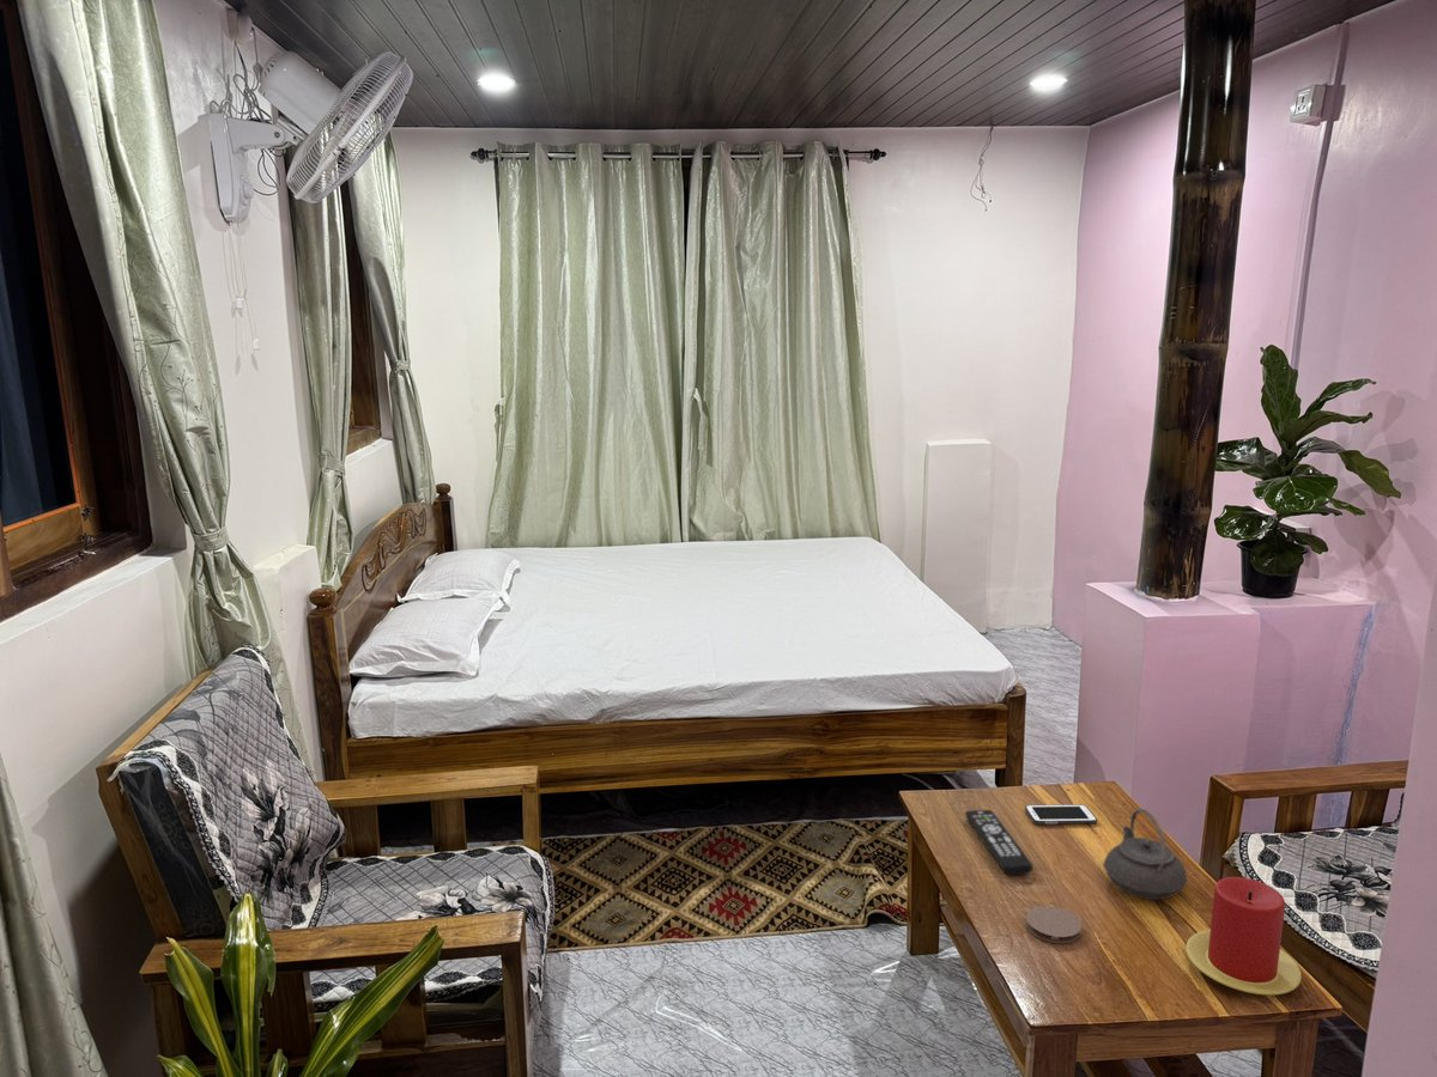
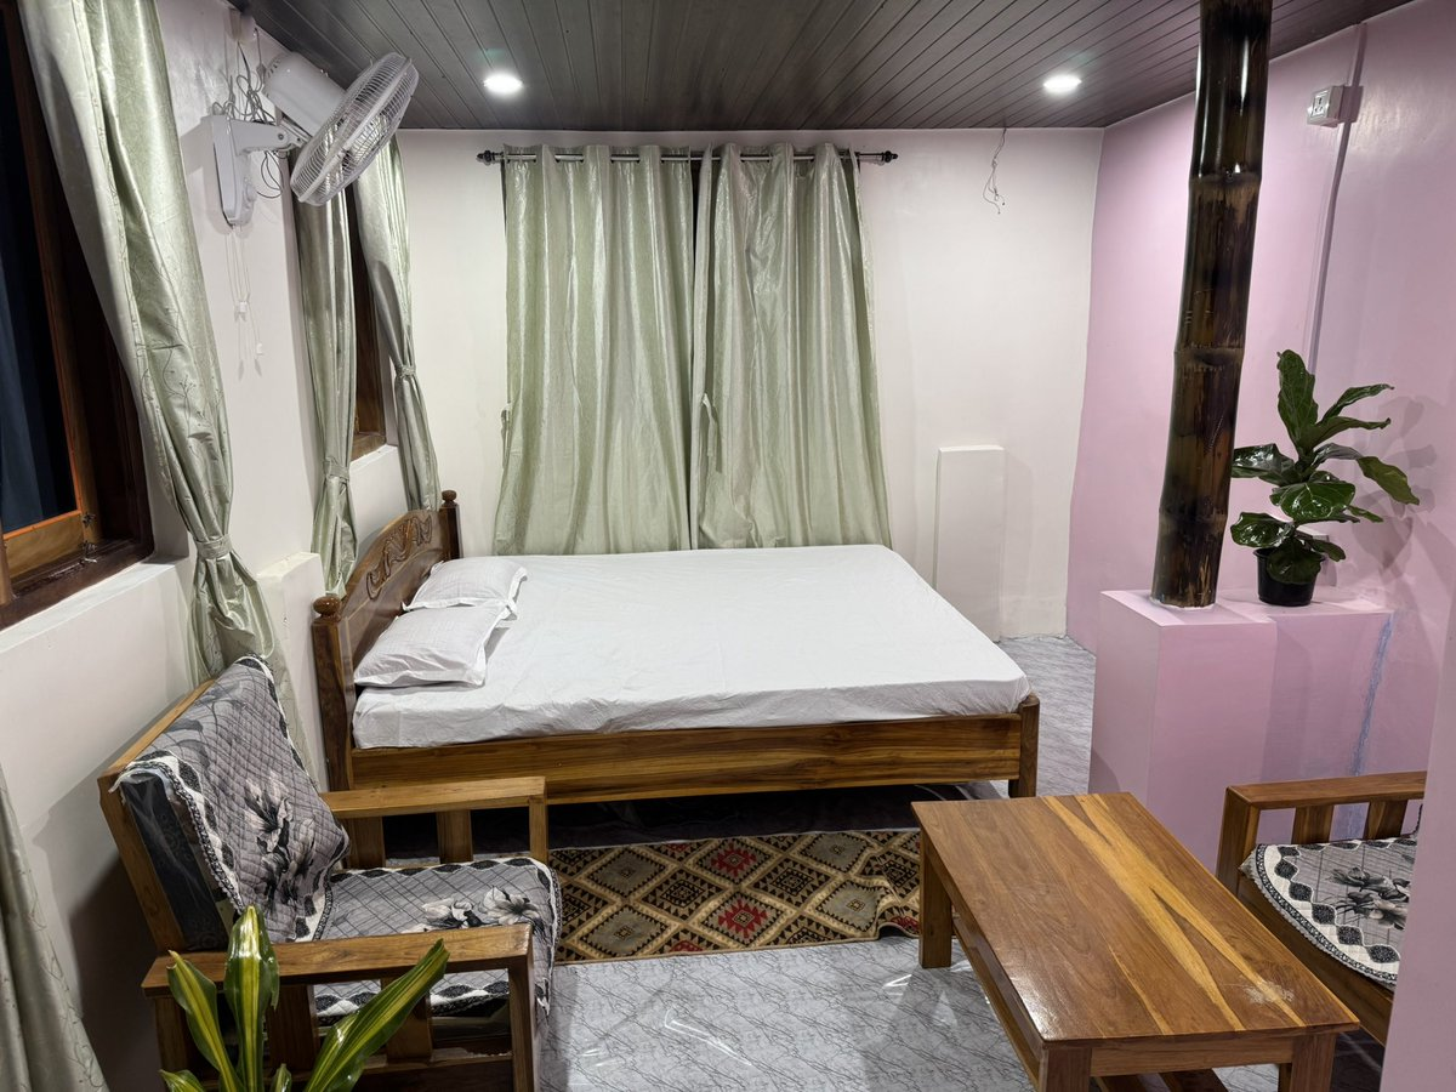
- cell phone [1024,803,1098,826]
- teapot [1103,808,1188,901]
- remote control [964,809,1035,876]
- coaster [1025,905,1083,944]
- candle [1184,876,1303,996]
